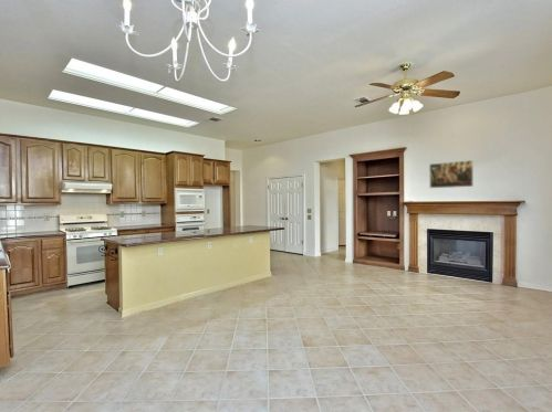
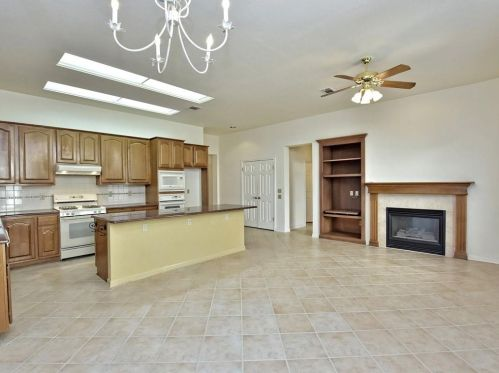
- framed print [428,159,475,189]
